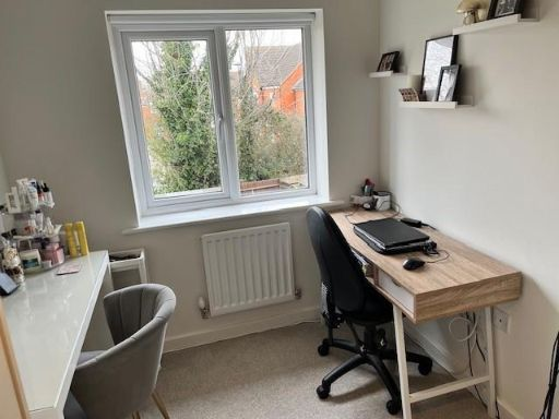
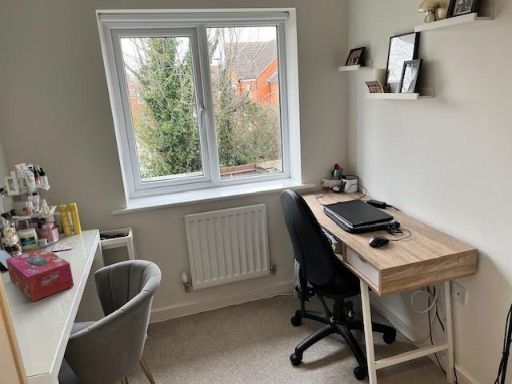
+ tissue box [5,247,75,302]
